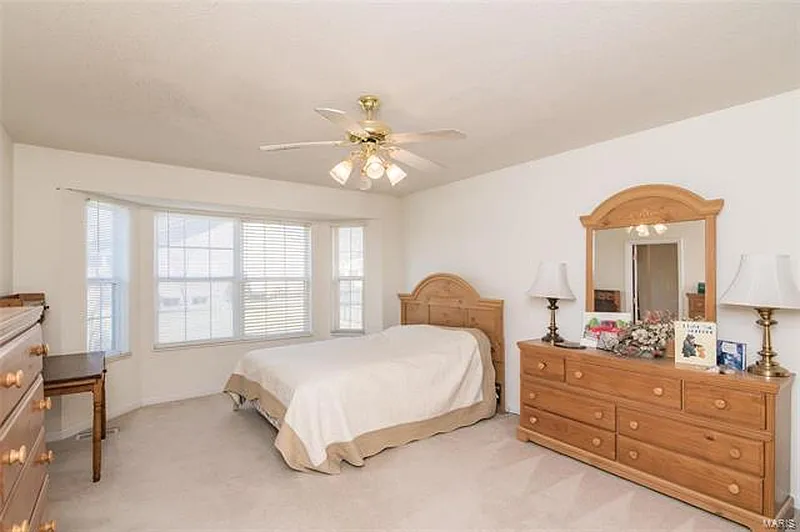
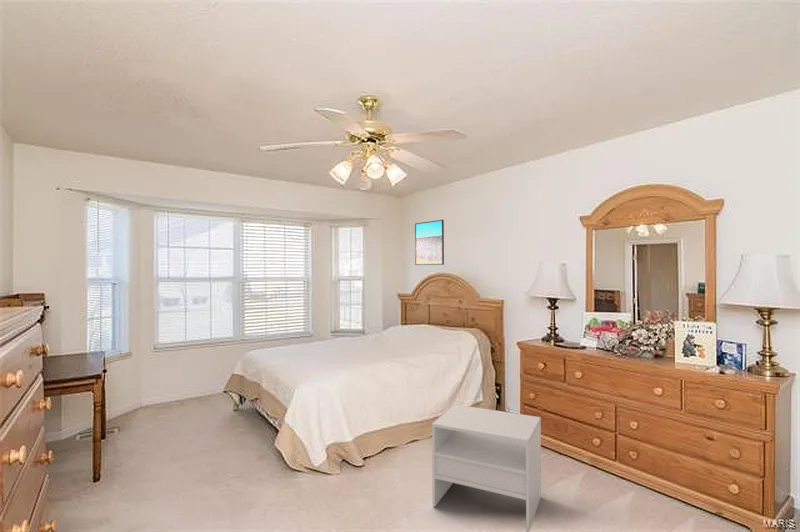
+ nightstand [431,403,542,532]
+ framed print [414,219,445,266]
